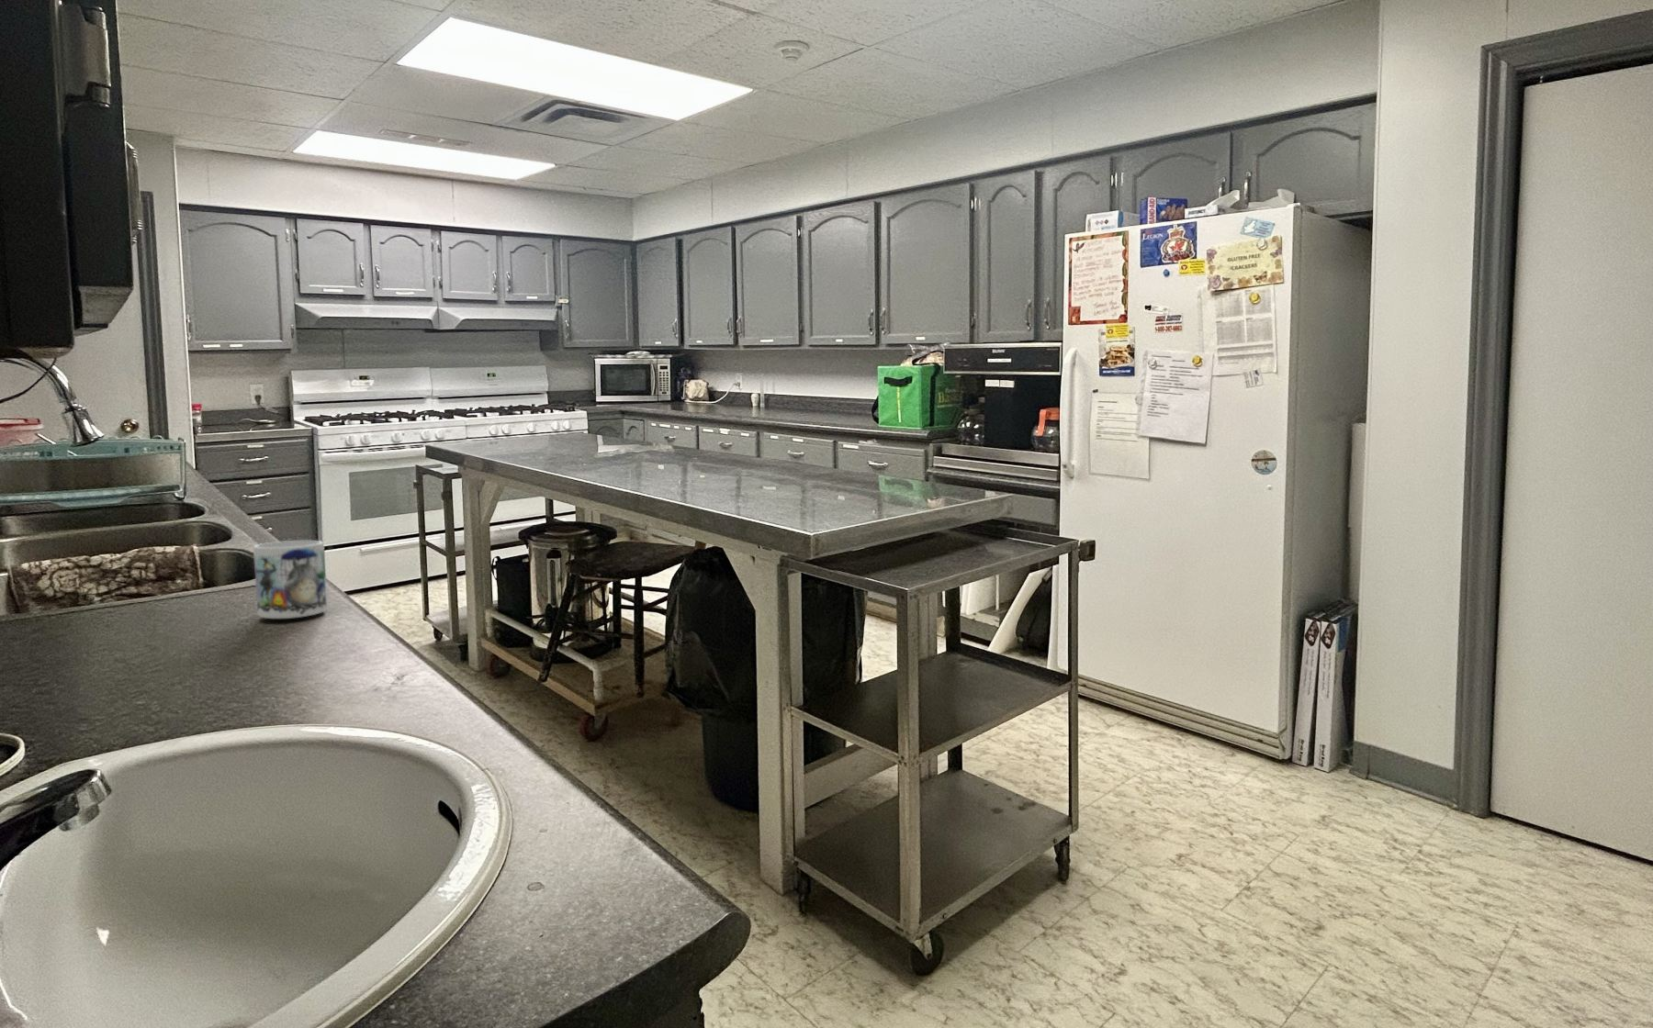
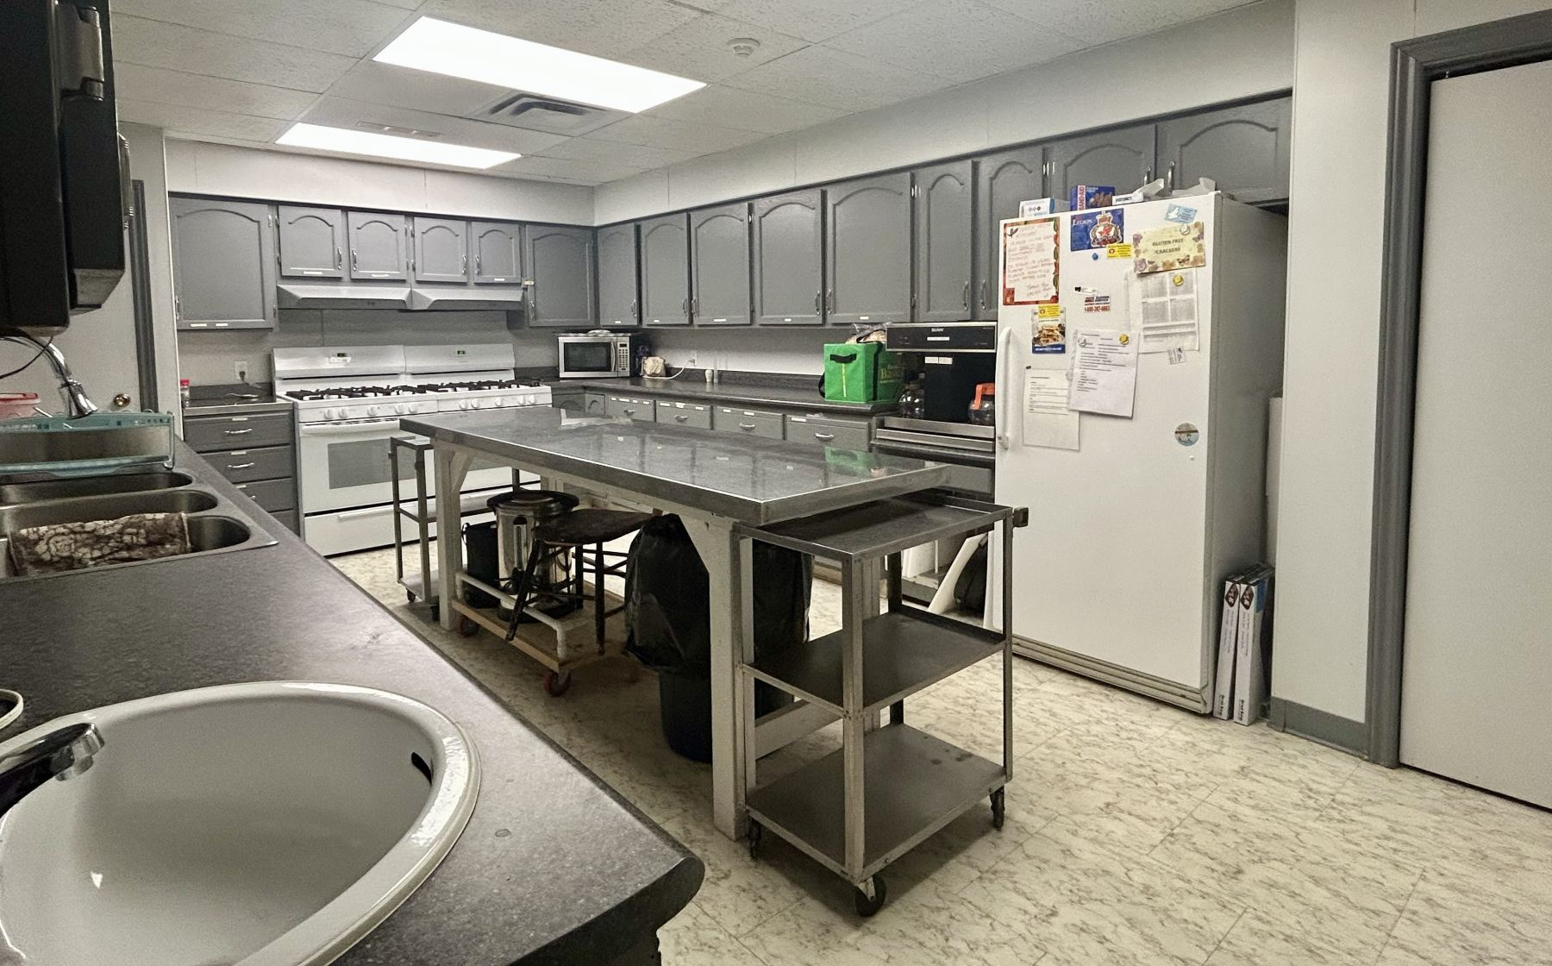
- mug [252,540,328,619]
